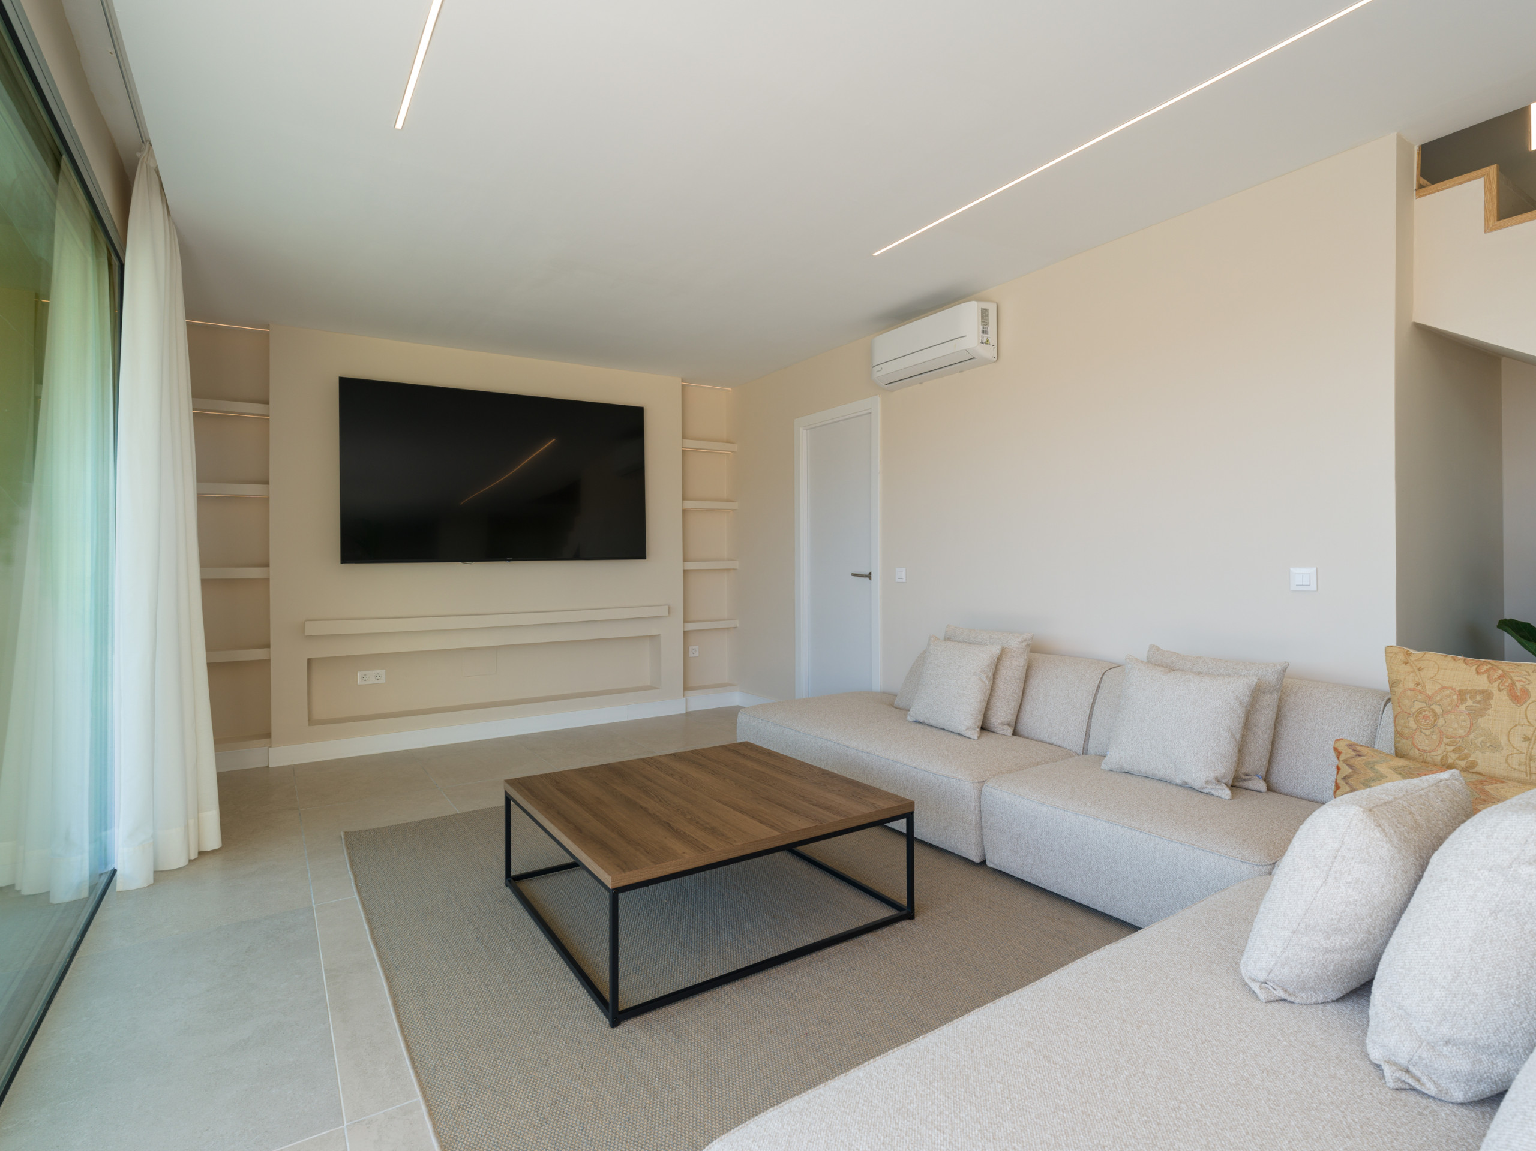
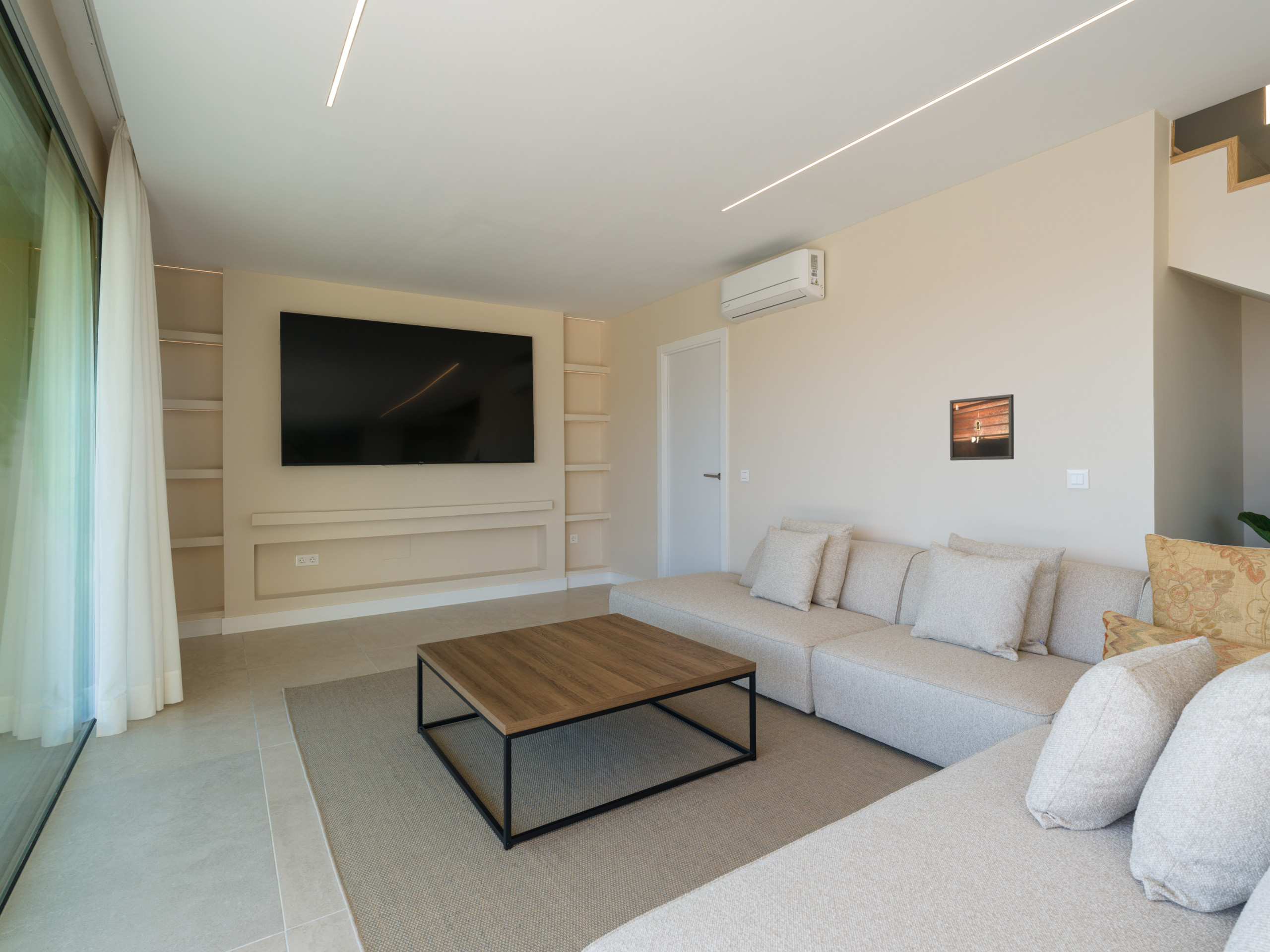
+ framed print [949,394,1015,461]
